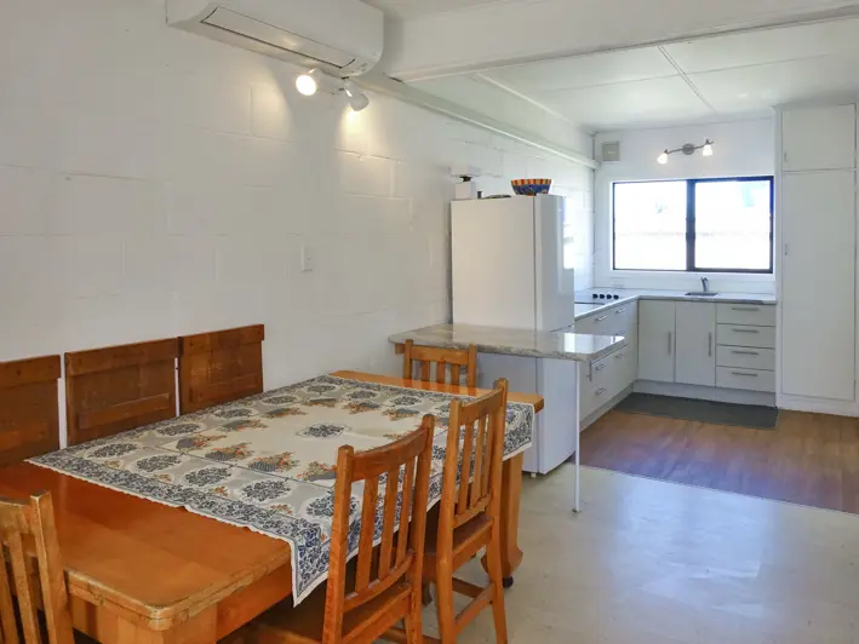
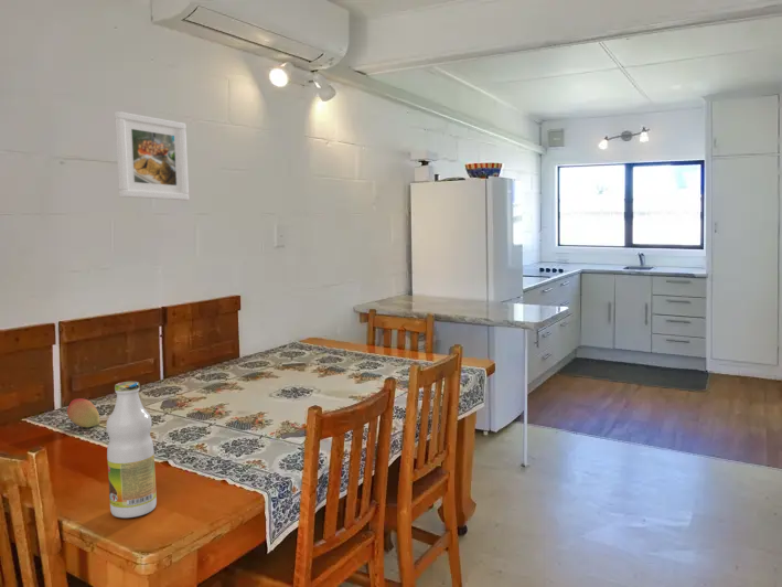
+ bottle [106,381,158,519]
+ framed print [114,110,190,201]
+ fruit [66,397,100,428]
